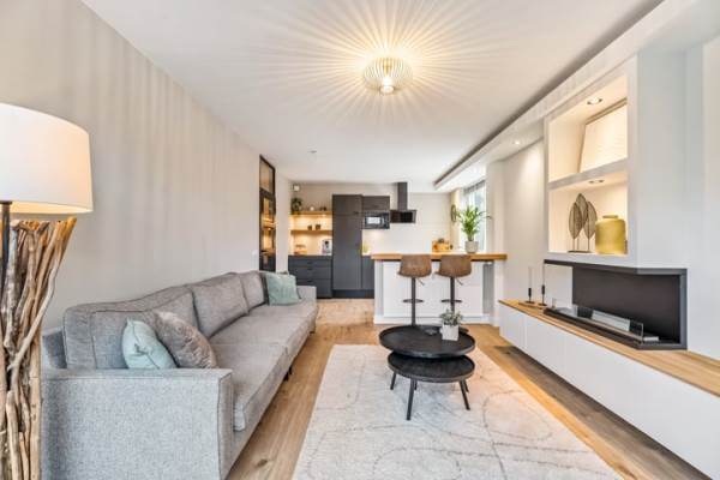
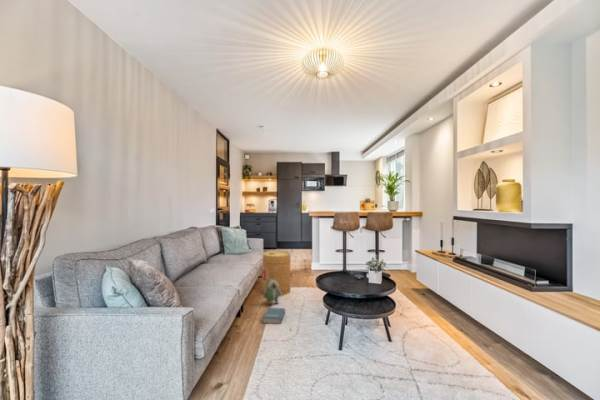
+ hardback book [262,307,286,325]
+ plush toy [262,277,282,306]
+ basket [262,250,292,297]
